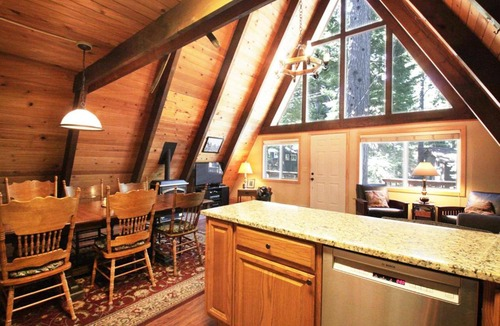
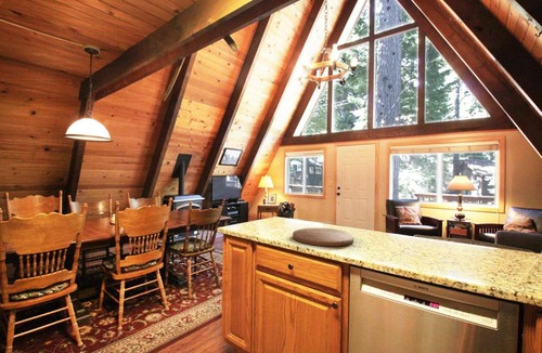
+ cutting board [292,227,354,248]
